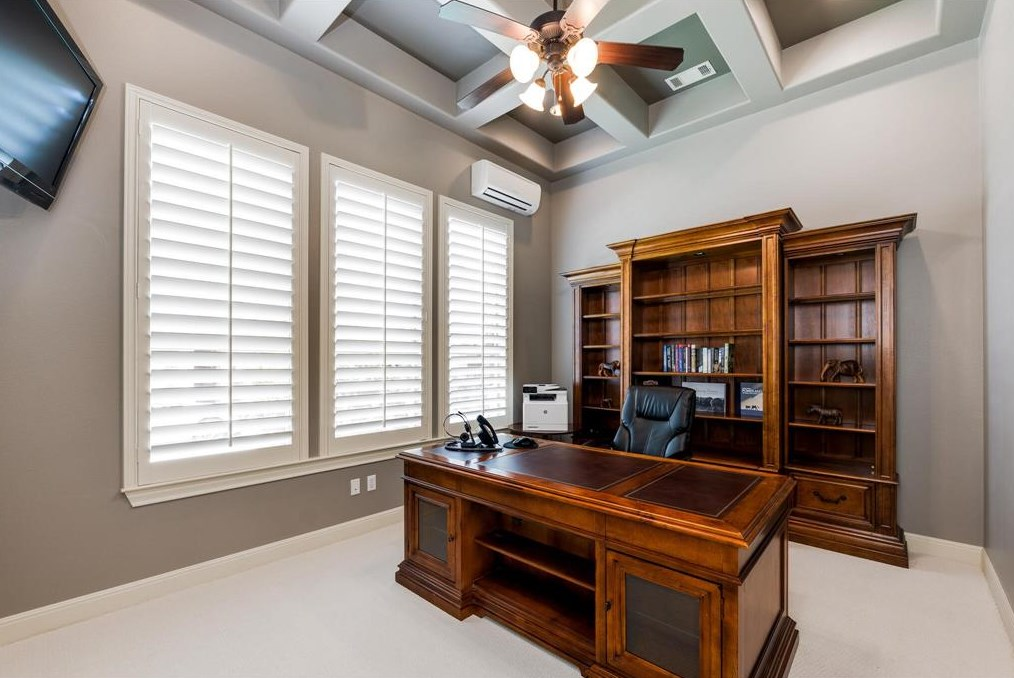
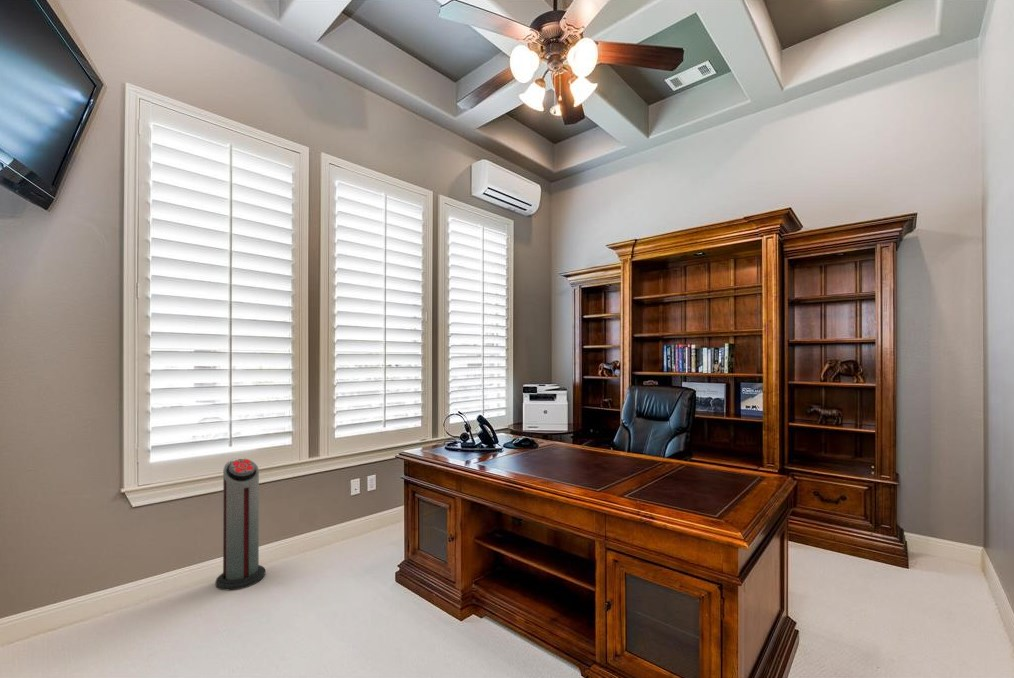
+ air purifier [215,457,266,591]
